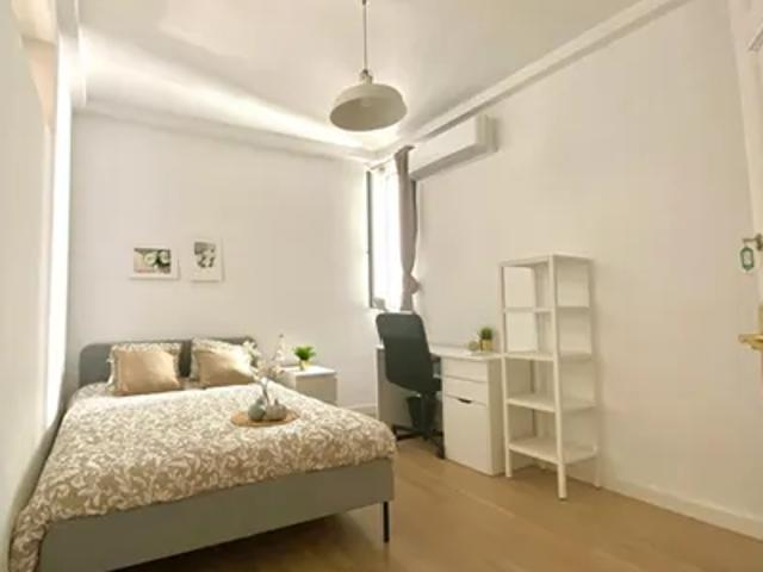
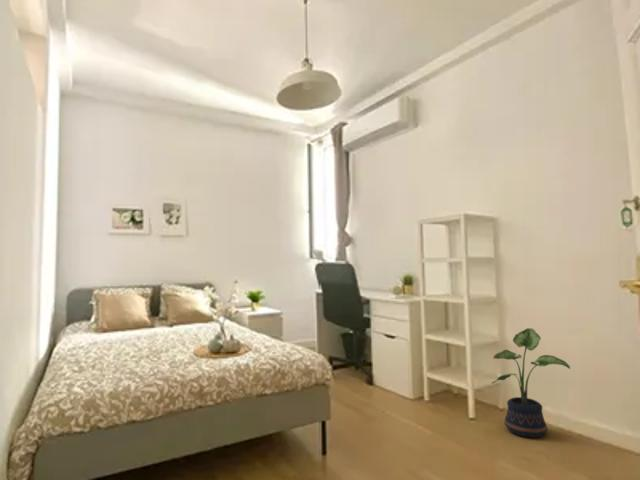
+ potted plant [491,327,571,439]
